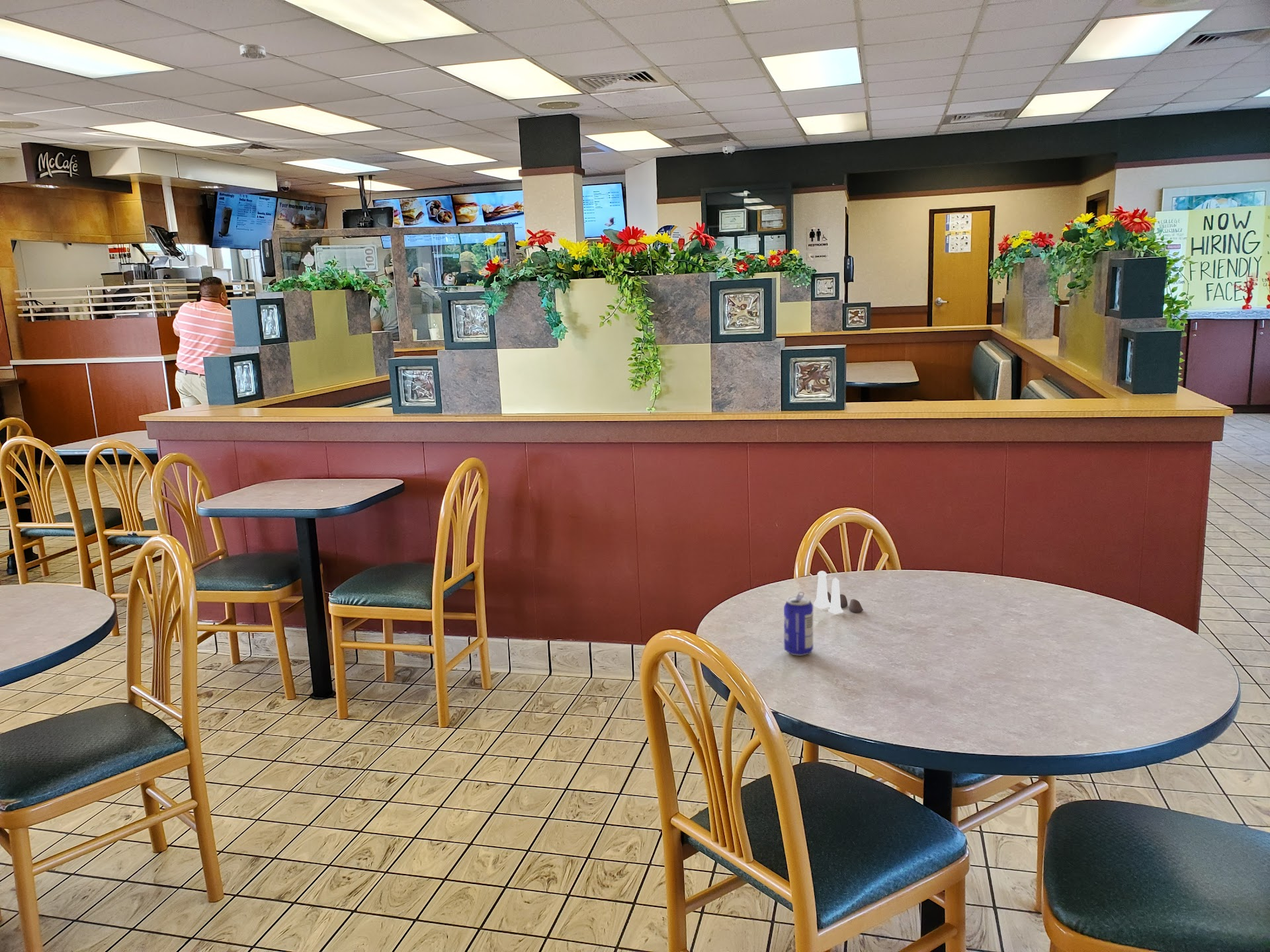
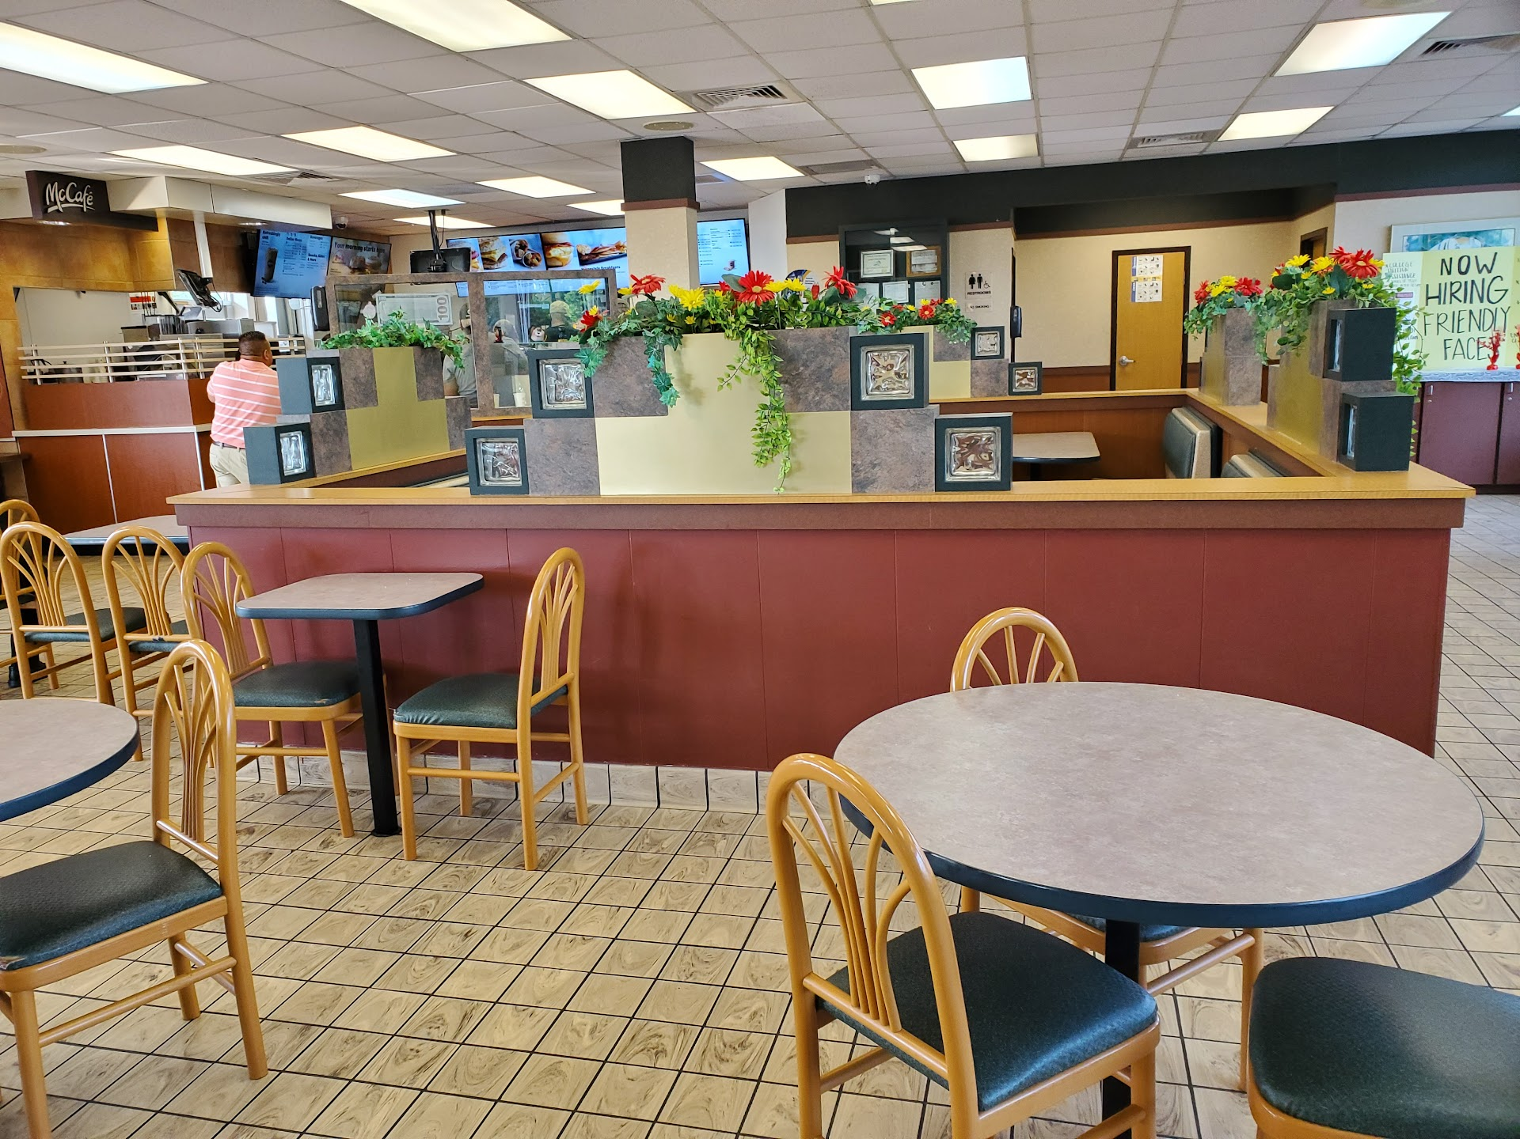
- smoke detector [239,43,267,60]
- salt and pepper shaker set [813,570,864,614]
- beer can [783,591,814,656]
